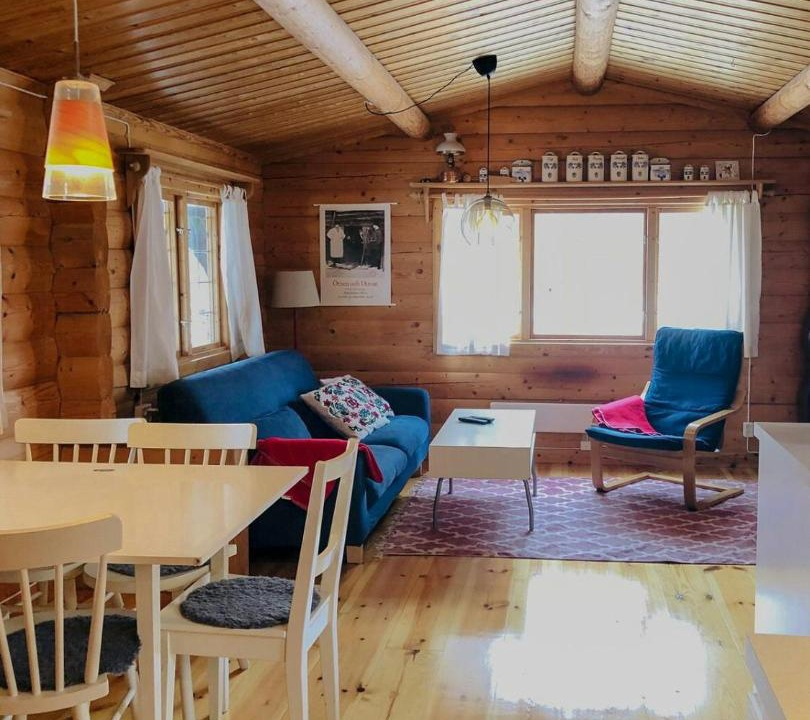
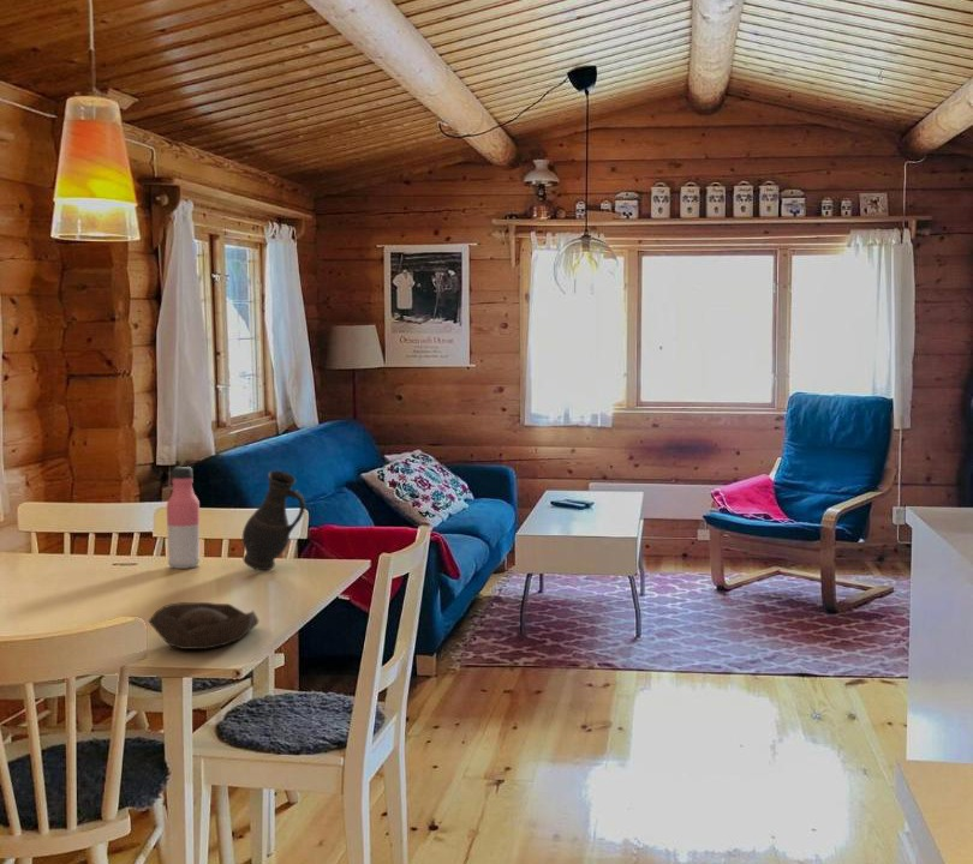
+ bowl [148,601,261,650]
+ jug [241,469,306,571]
+ water bottle [166,466,202,570]
